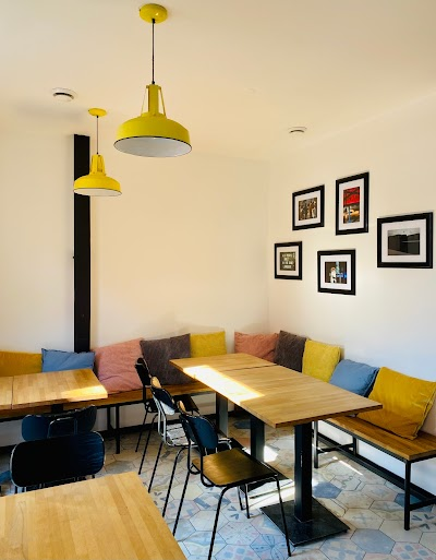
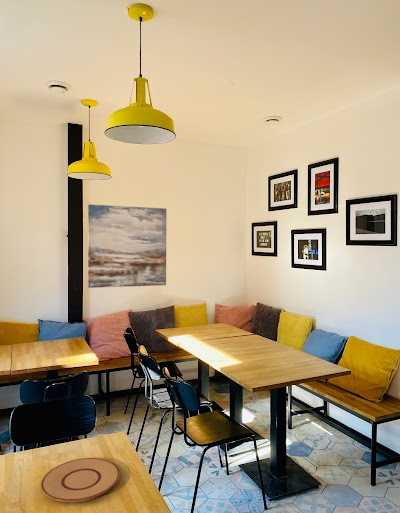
+ wall art [87,204,167,289]
+ plate [40,457,121,504]
